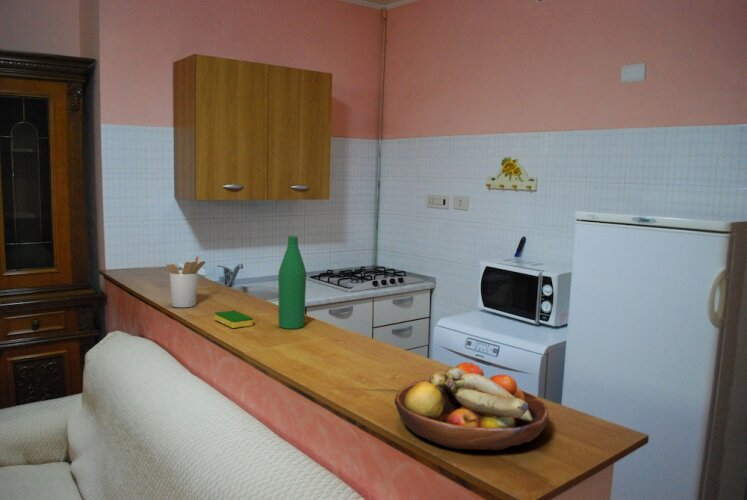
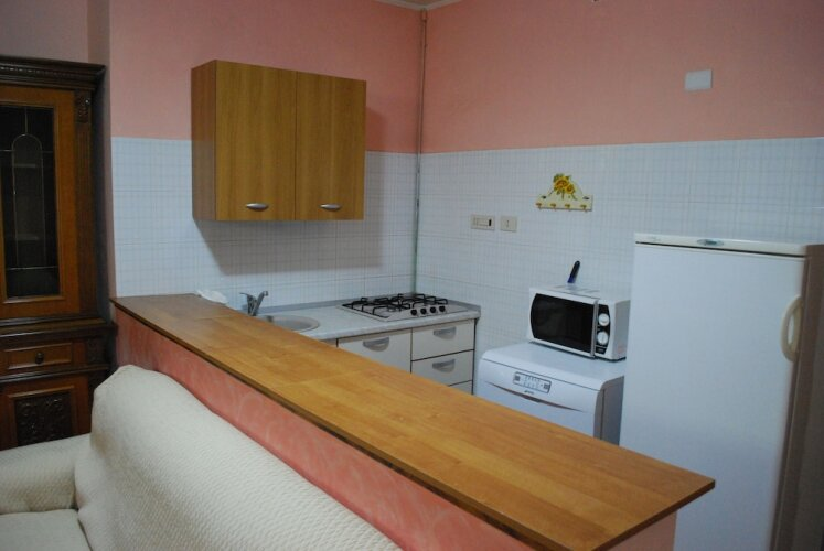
- utensil holder [166,255,206,308]
- fruit bowl [394,361,549,451]
- bottle [277,235,307,330]
- dish sponge [214,309,254,329]
